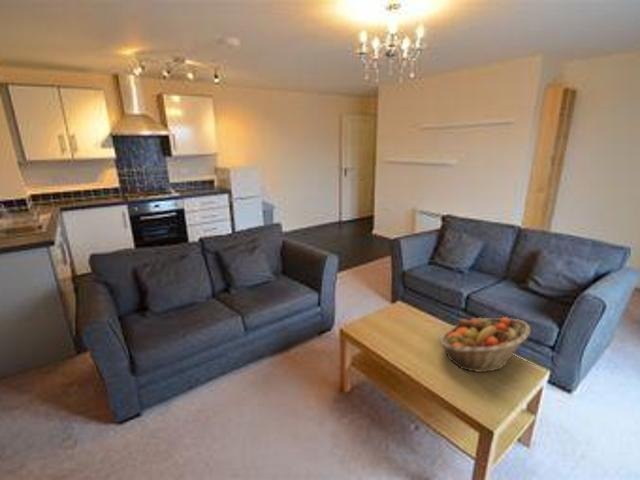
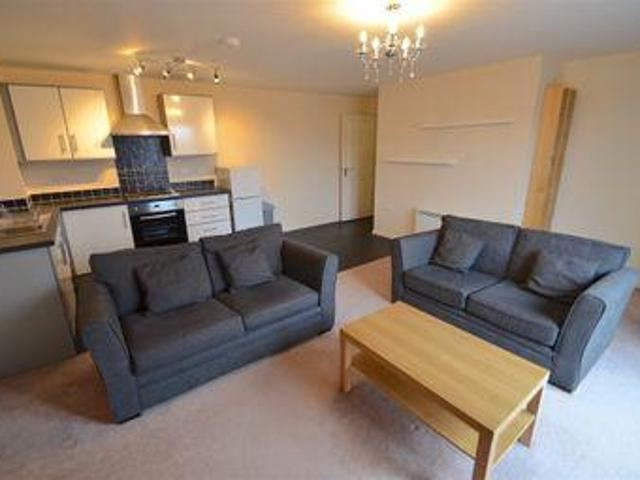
- fruit basket [437,316,531,373]
